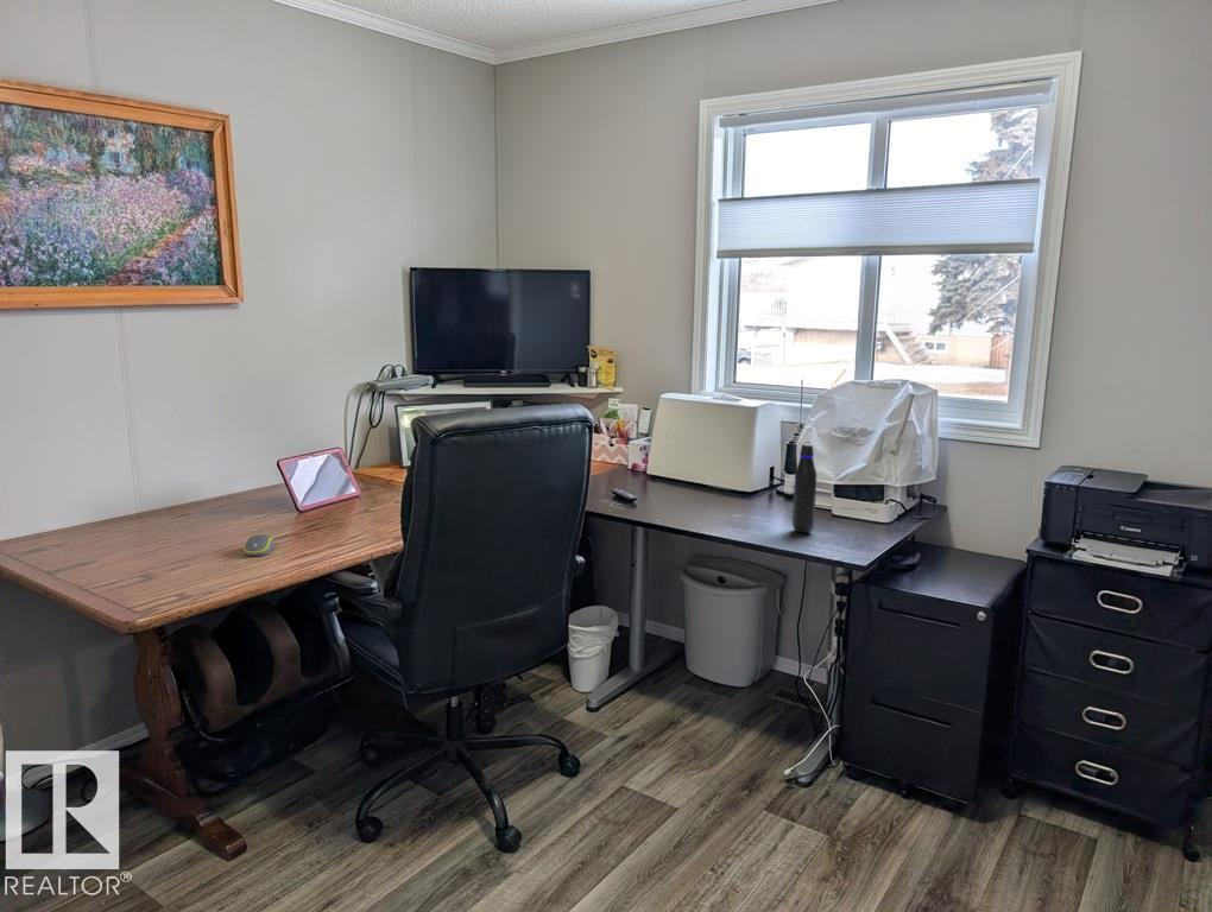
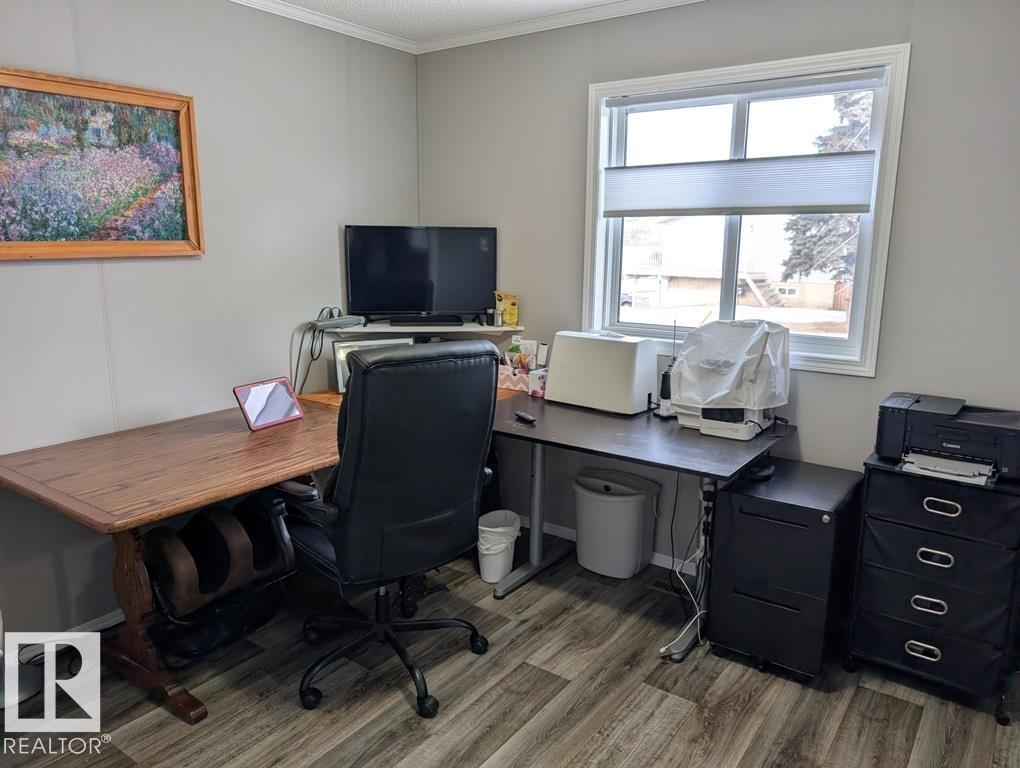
- computer mouse [242,533,274,557]
- water bottle [791,443,818,534]
